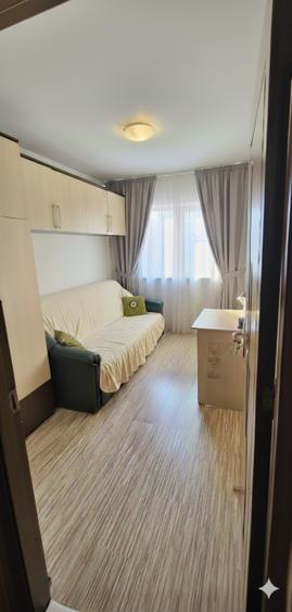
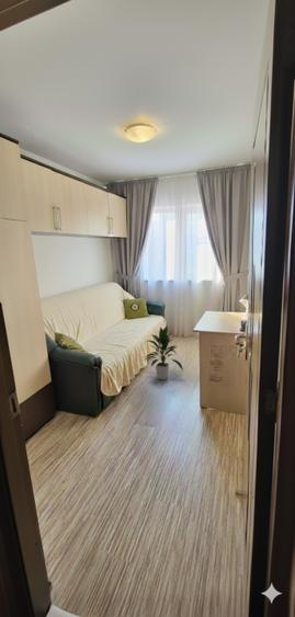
+ indoor plant [144,324,184,380]
